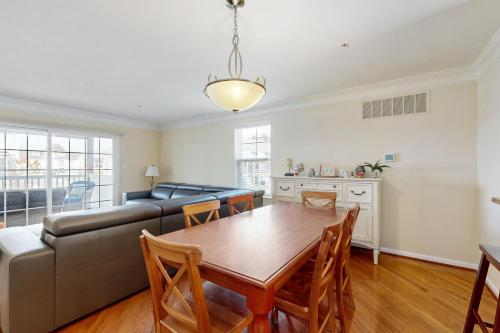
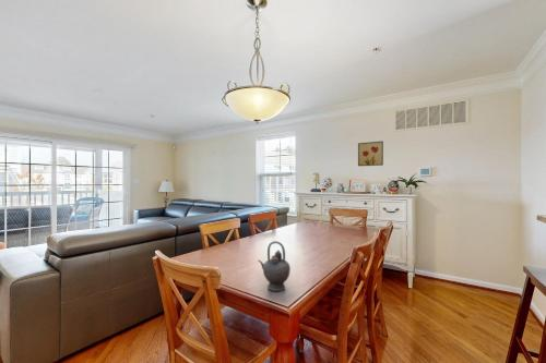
+ teapot [257,240,292,292]
+ wall art [357,140,384,167]
